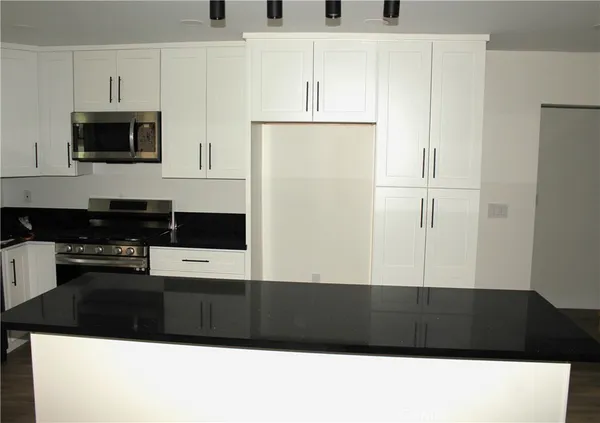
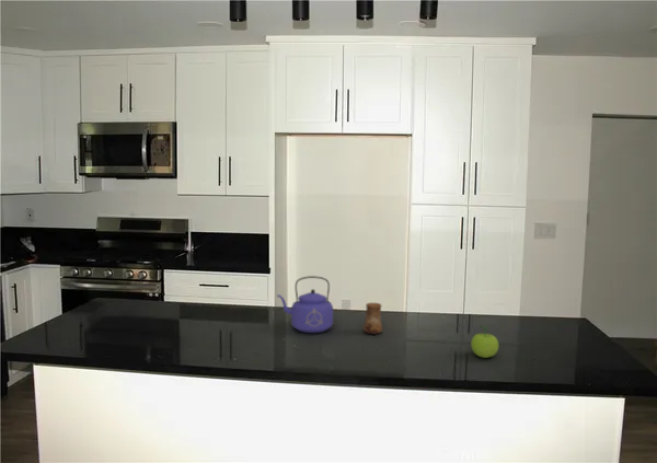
+ cup [362,302,383,335]
+ kettle [276,275,334,334]
+ fruit [470,325,499,359]
